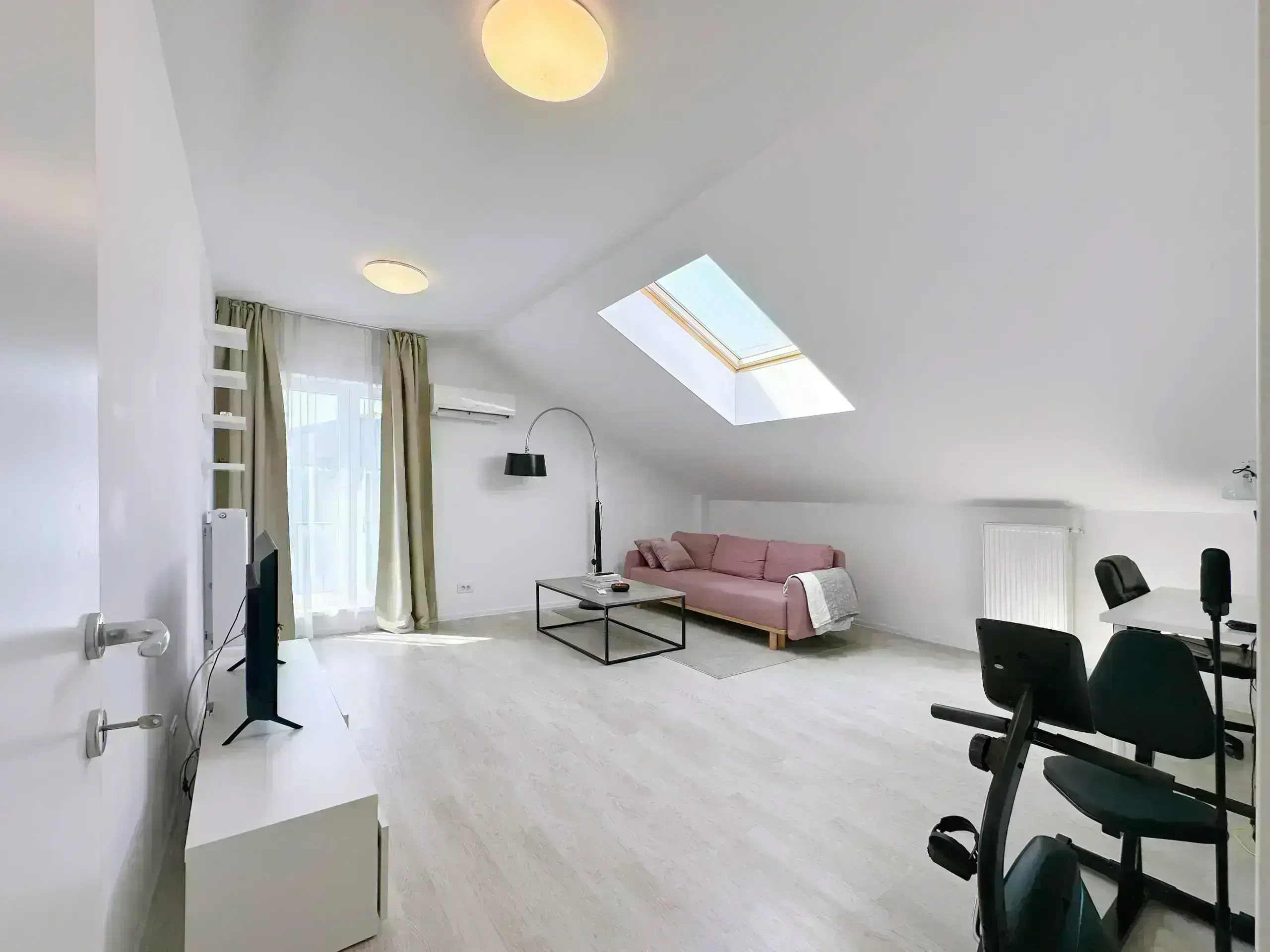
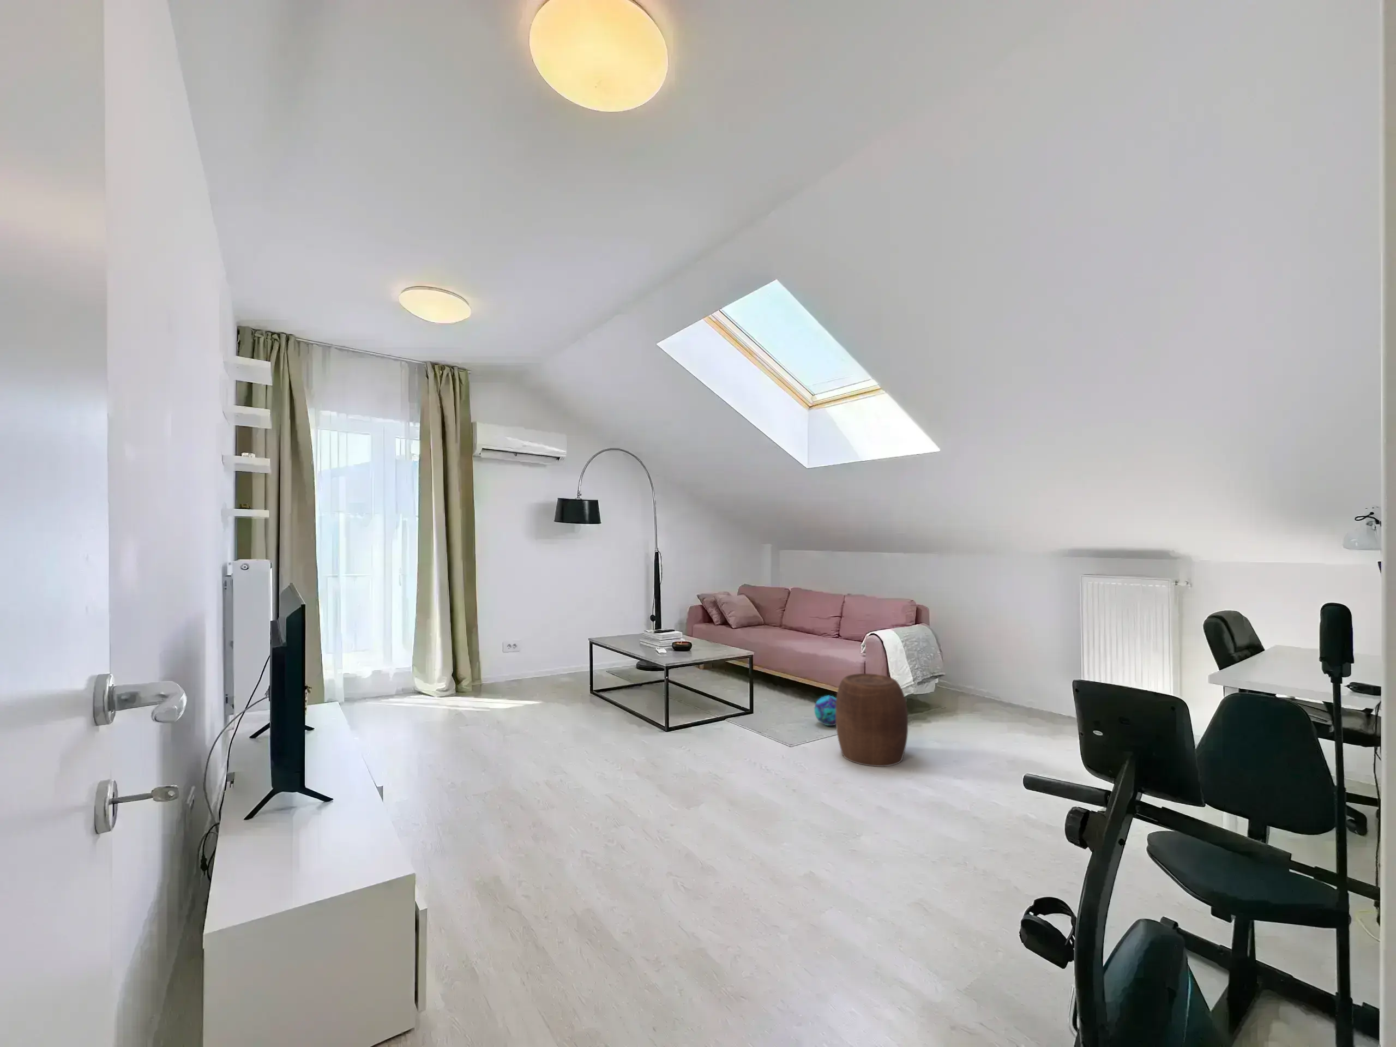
+ stool [835,673,908,768]
+ decorative ball [813,695,837,726]
